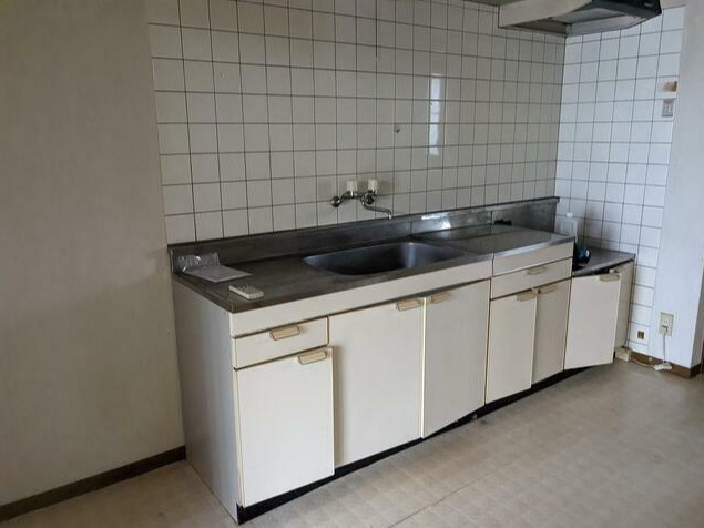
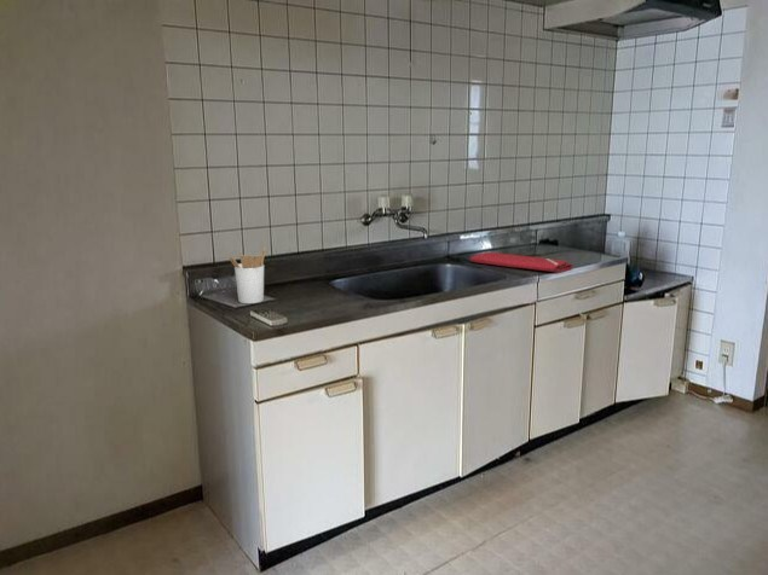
+ dish drying mat [468,251,573,273]
+ utensil holder [227,246,267,304]
